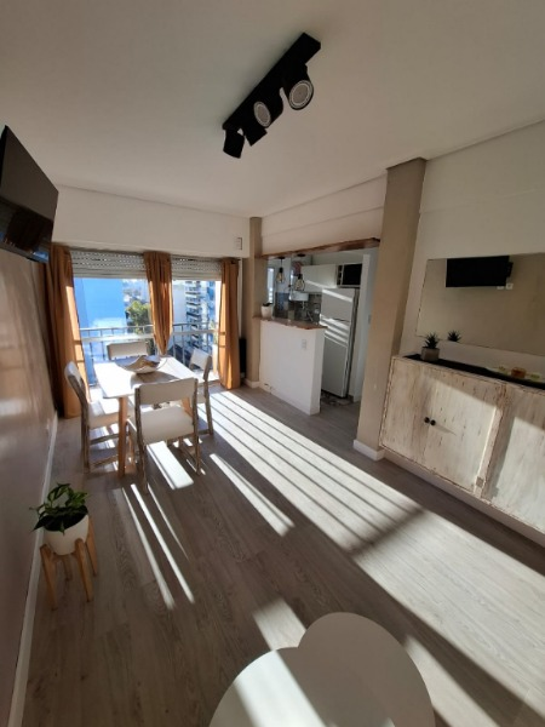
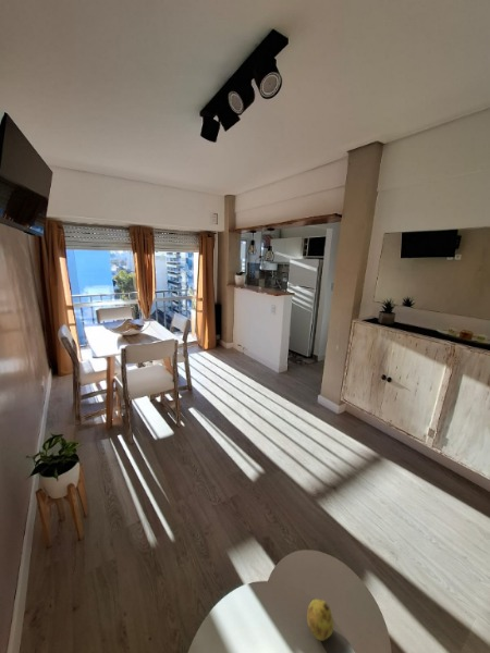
+ fruit [306,597,334,642]
